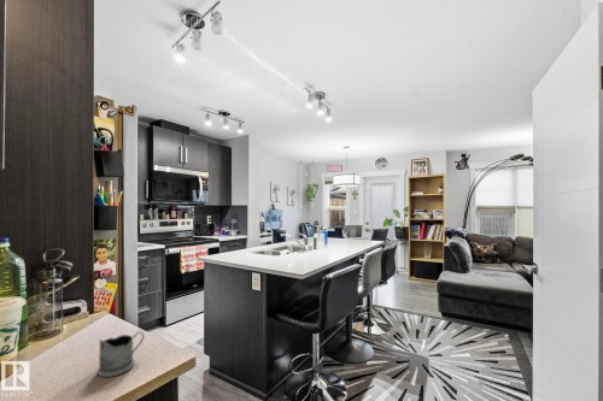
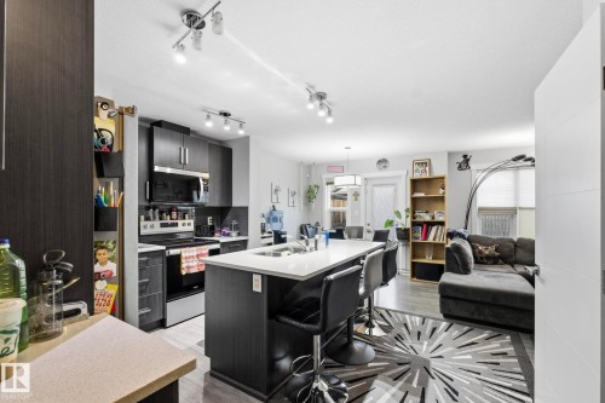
- tea glass holder [96,330,145,378]
